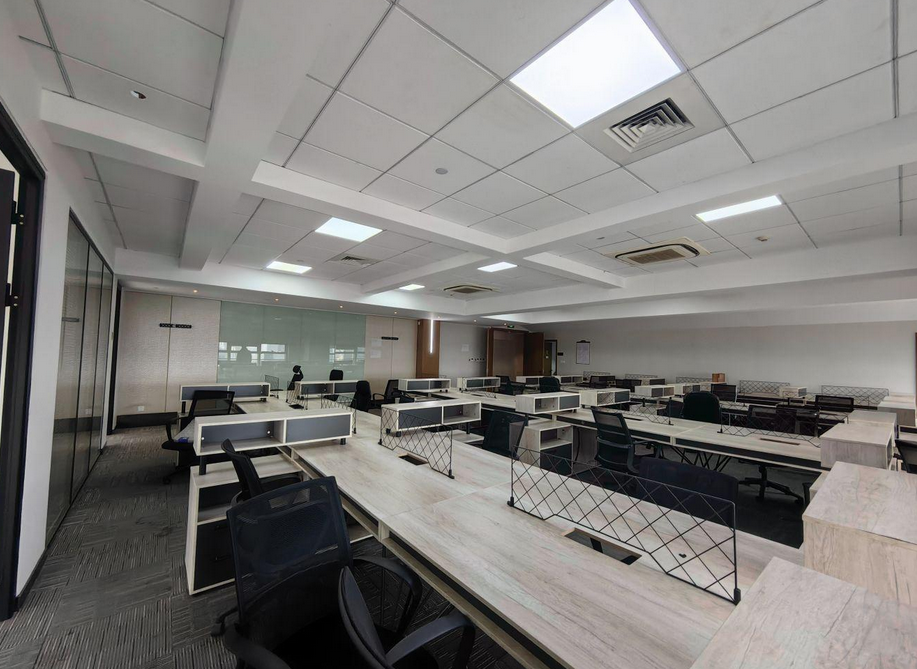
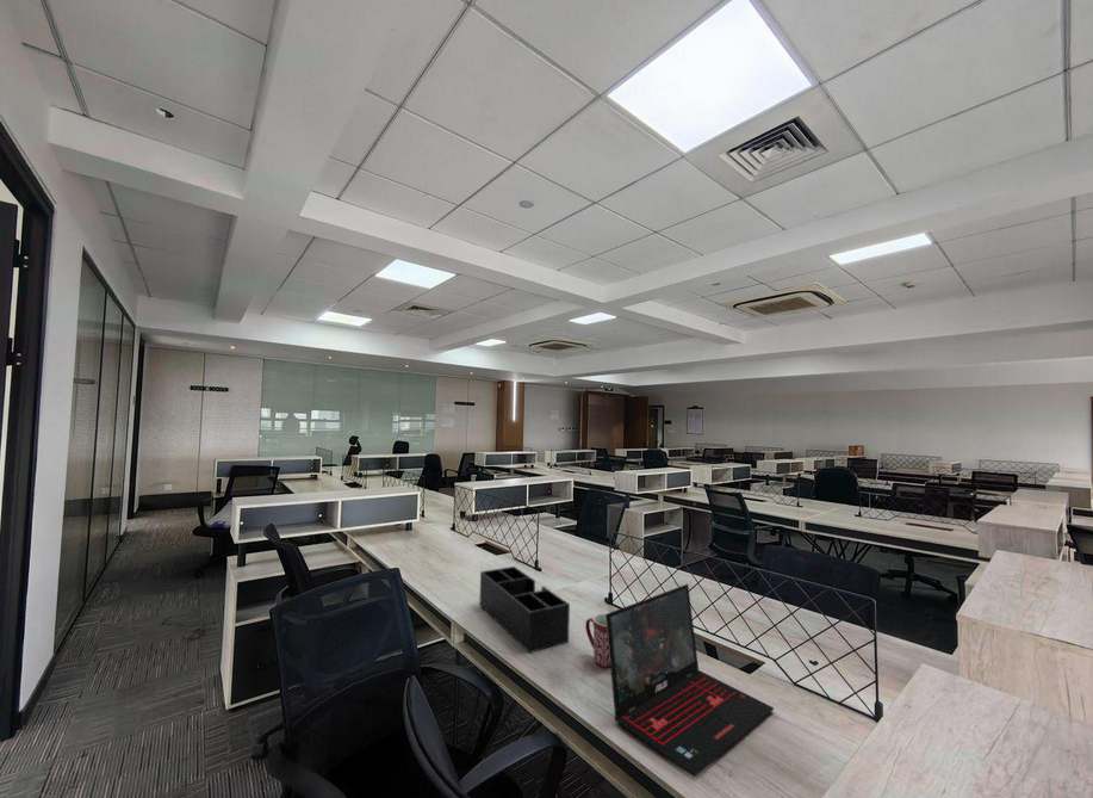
+ laptop [604,583,775,778]
+ mug [584,613,610,668]
+ desk organizer [478,565,571,654]
